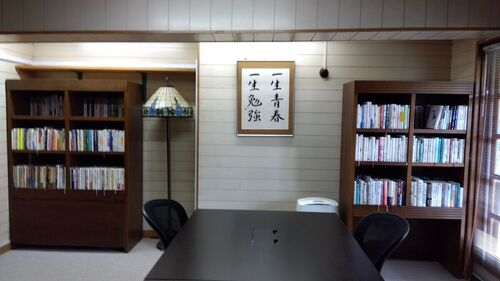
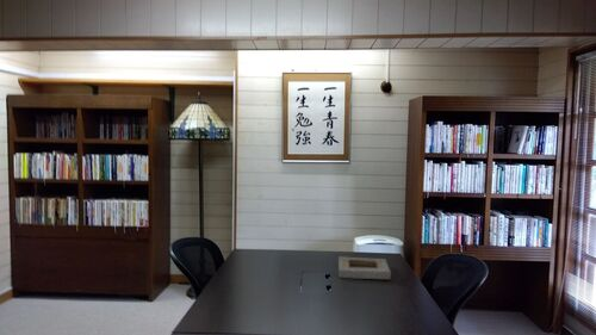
+ book [337,255,392,280]
